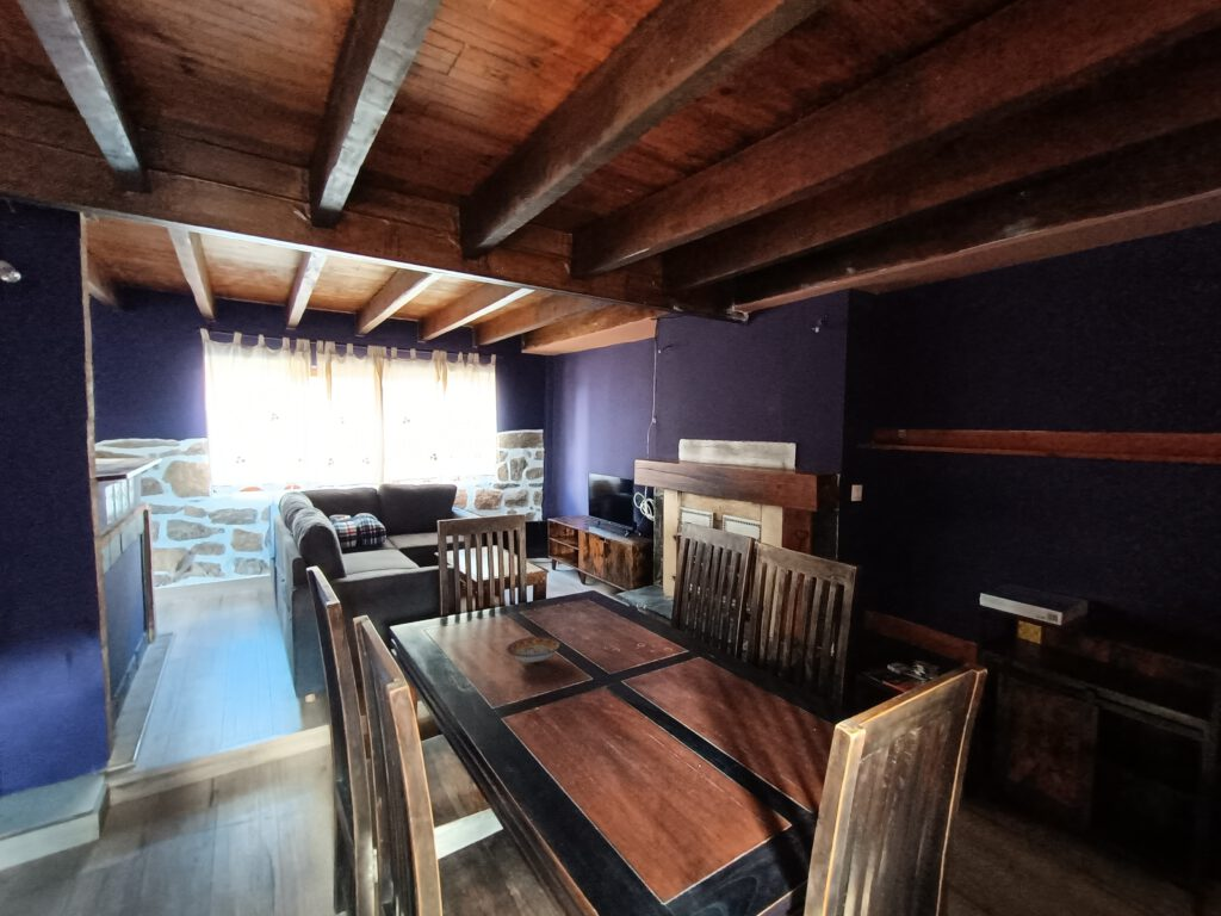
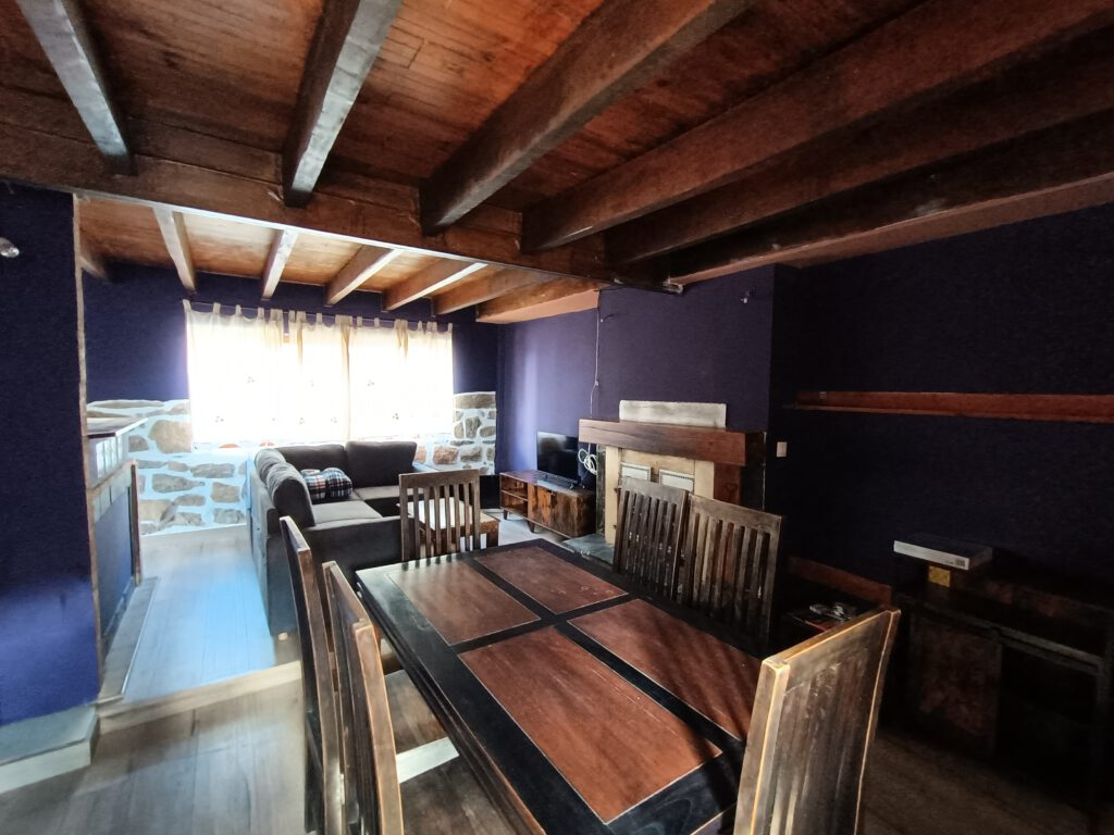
- bowl [506,635,563,663]
